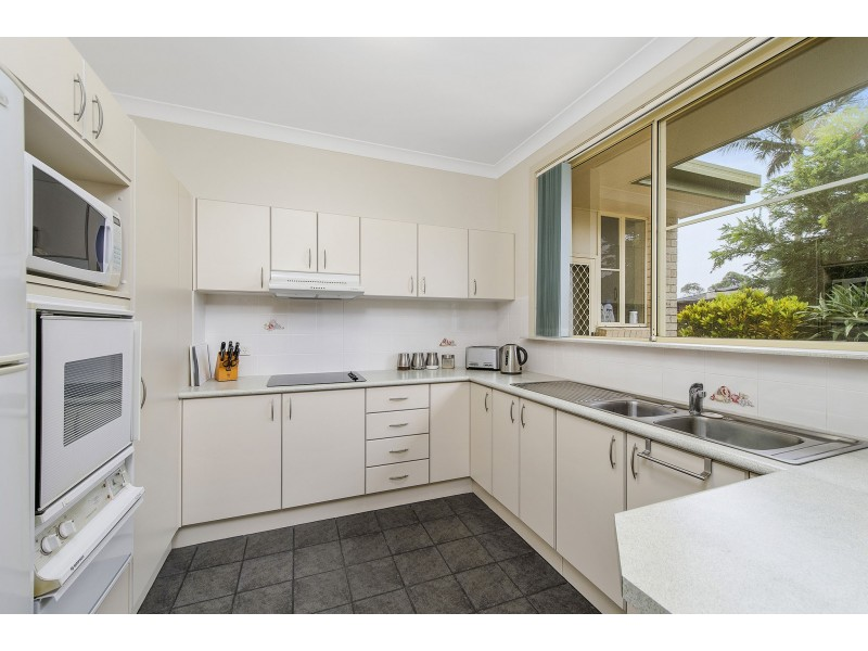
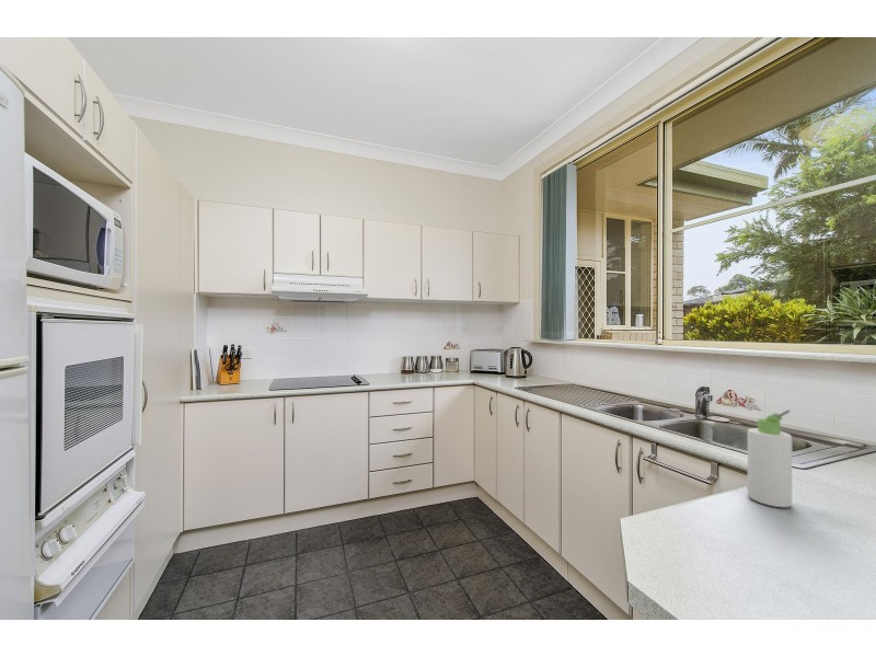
+ bottle [747,408,793,508]
